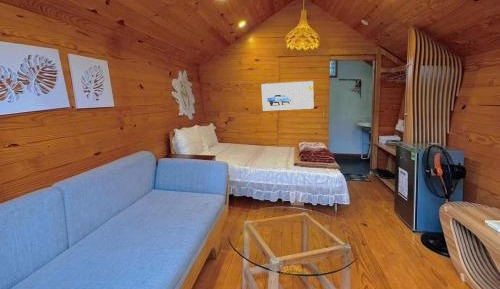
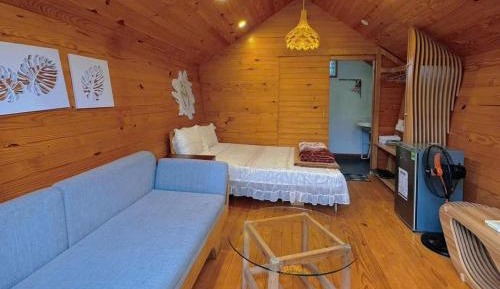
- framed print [260,80,315,112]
